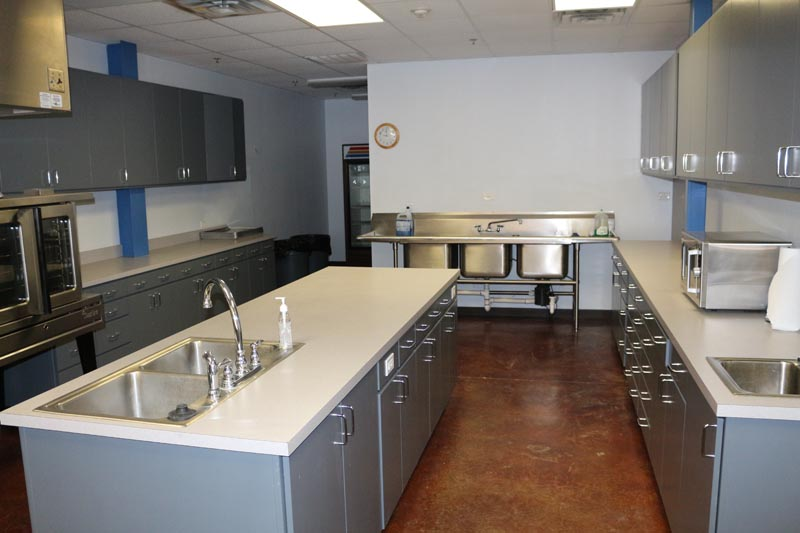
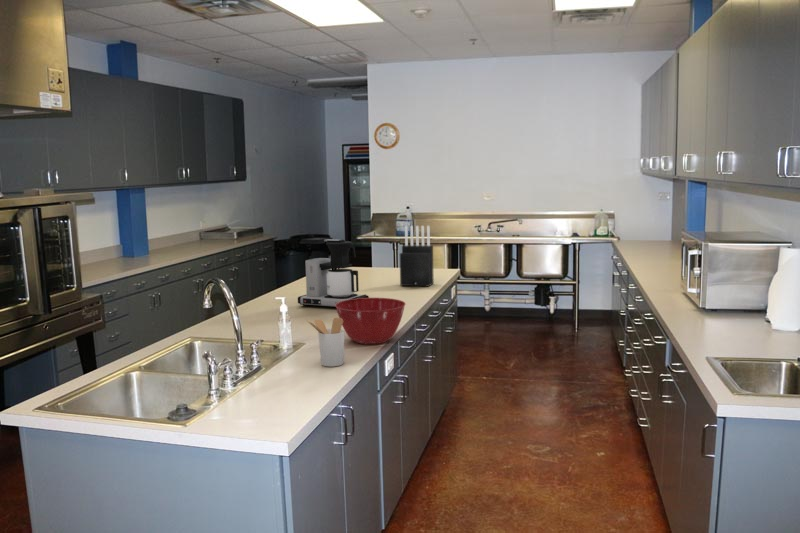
+ coffee maker [297,236,370,307]
+ utensil holder [305,316,346,368]
+ mixing bowl [334,297,407,345]
+ knife block [399,225,435,288]
